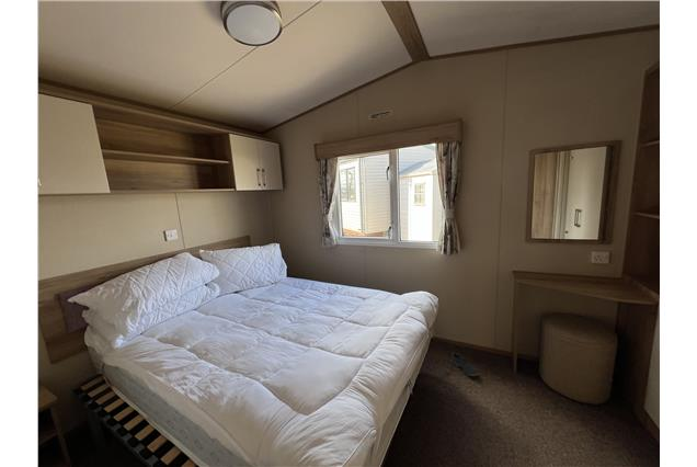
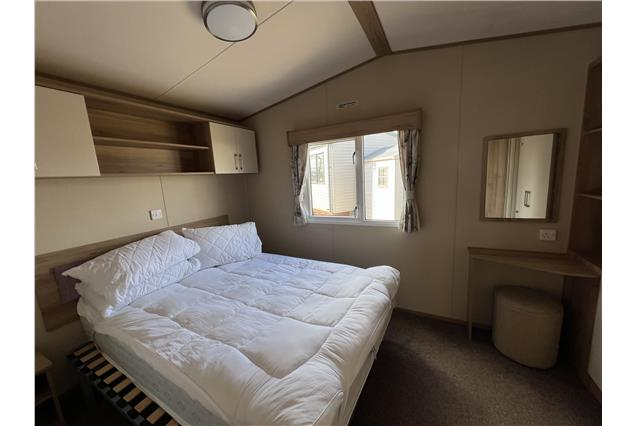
- shoe [449,350,480,377]
